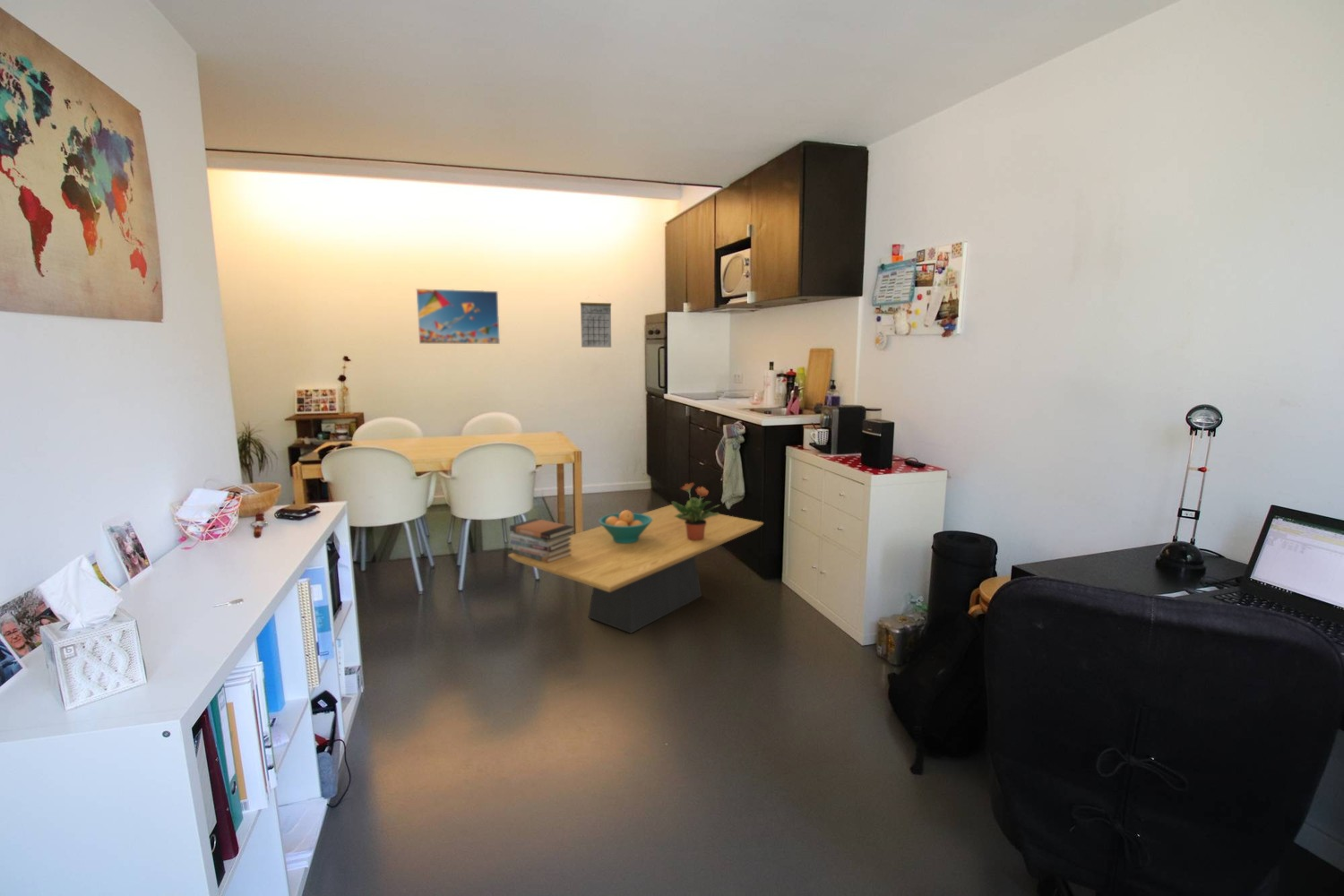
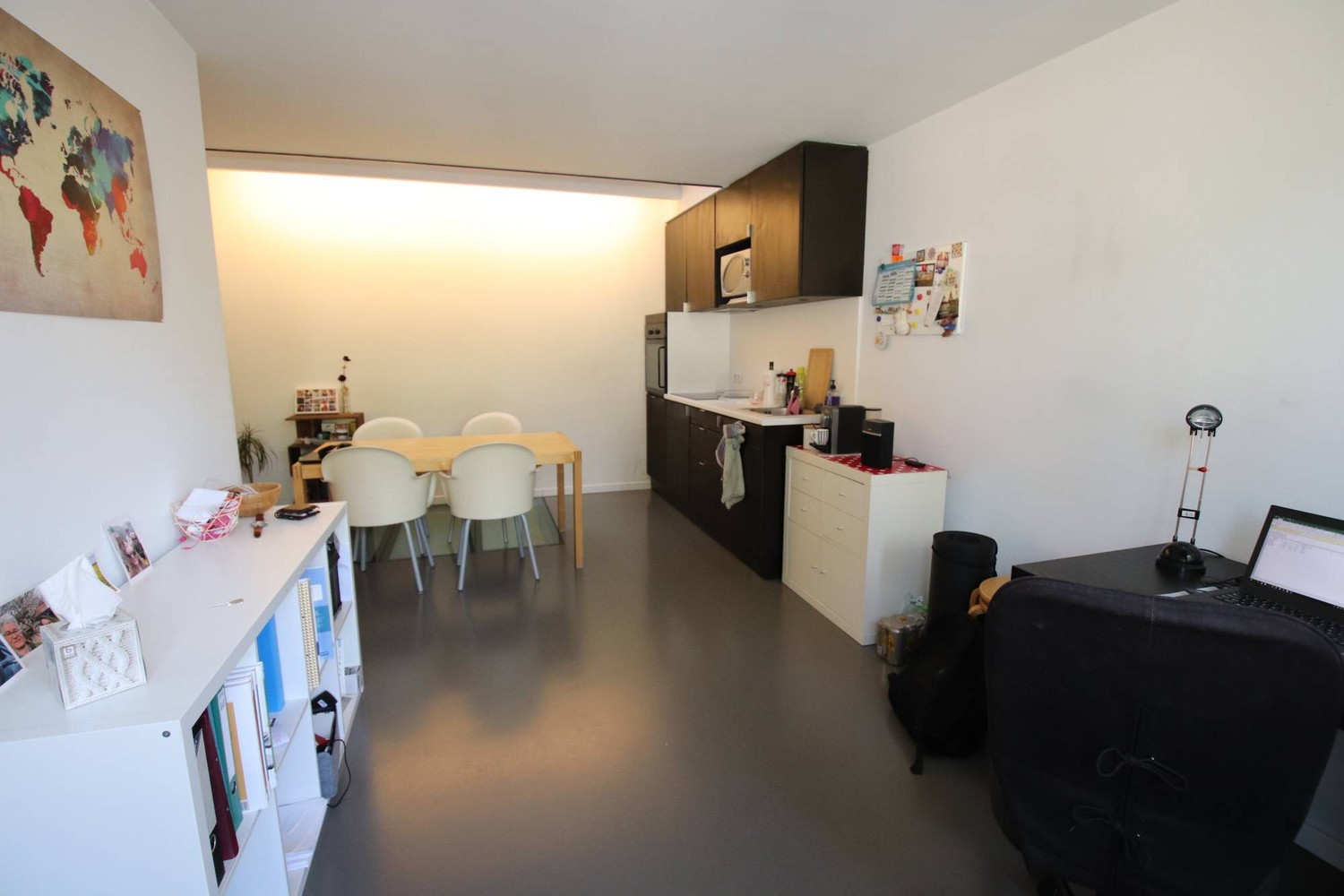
- coffee table [507,504,764,634]
- book stack [509,518,575,564]
- potted plant [670,482,720,540]
- fruit bowl [599,509,652,543]
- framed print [416,288,501,345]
- calendar [580,295,612,349]
